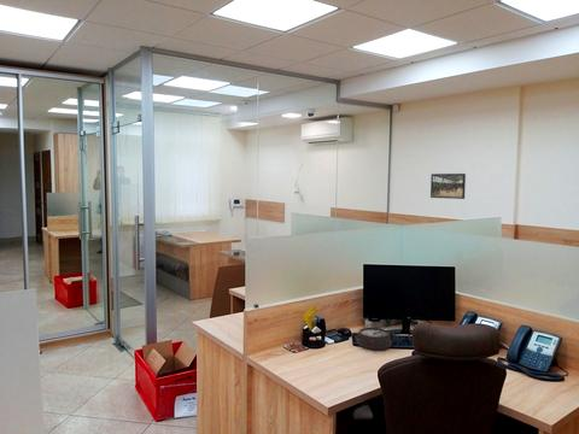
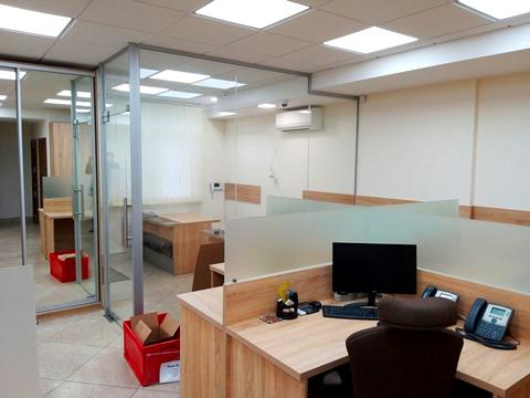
- alarm clock [353,327,399,351]
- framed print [429,172,467,200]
